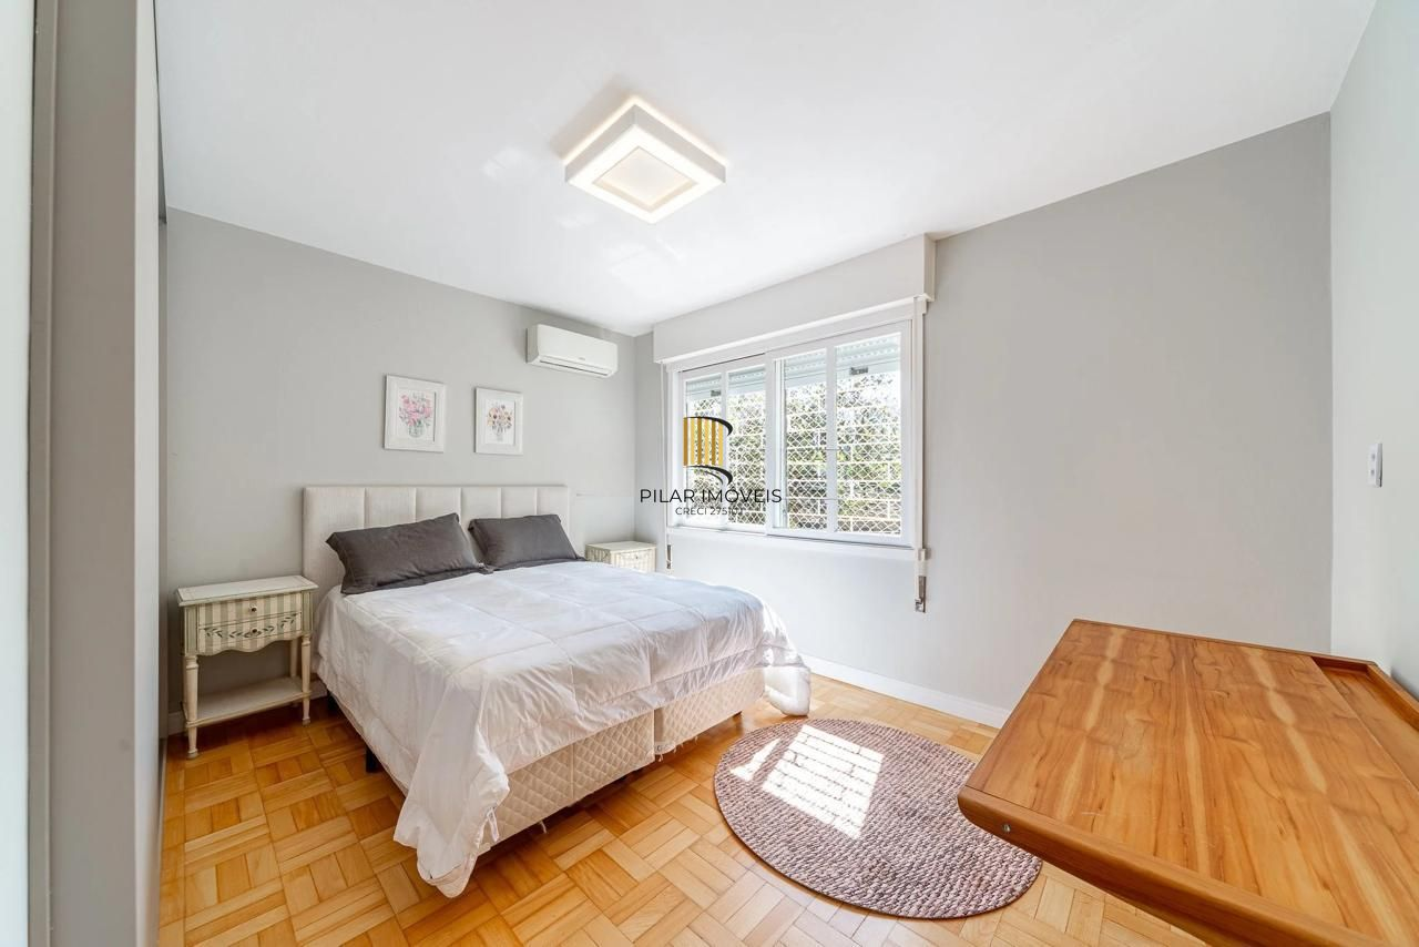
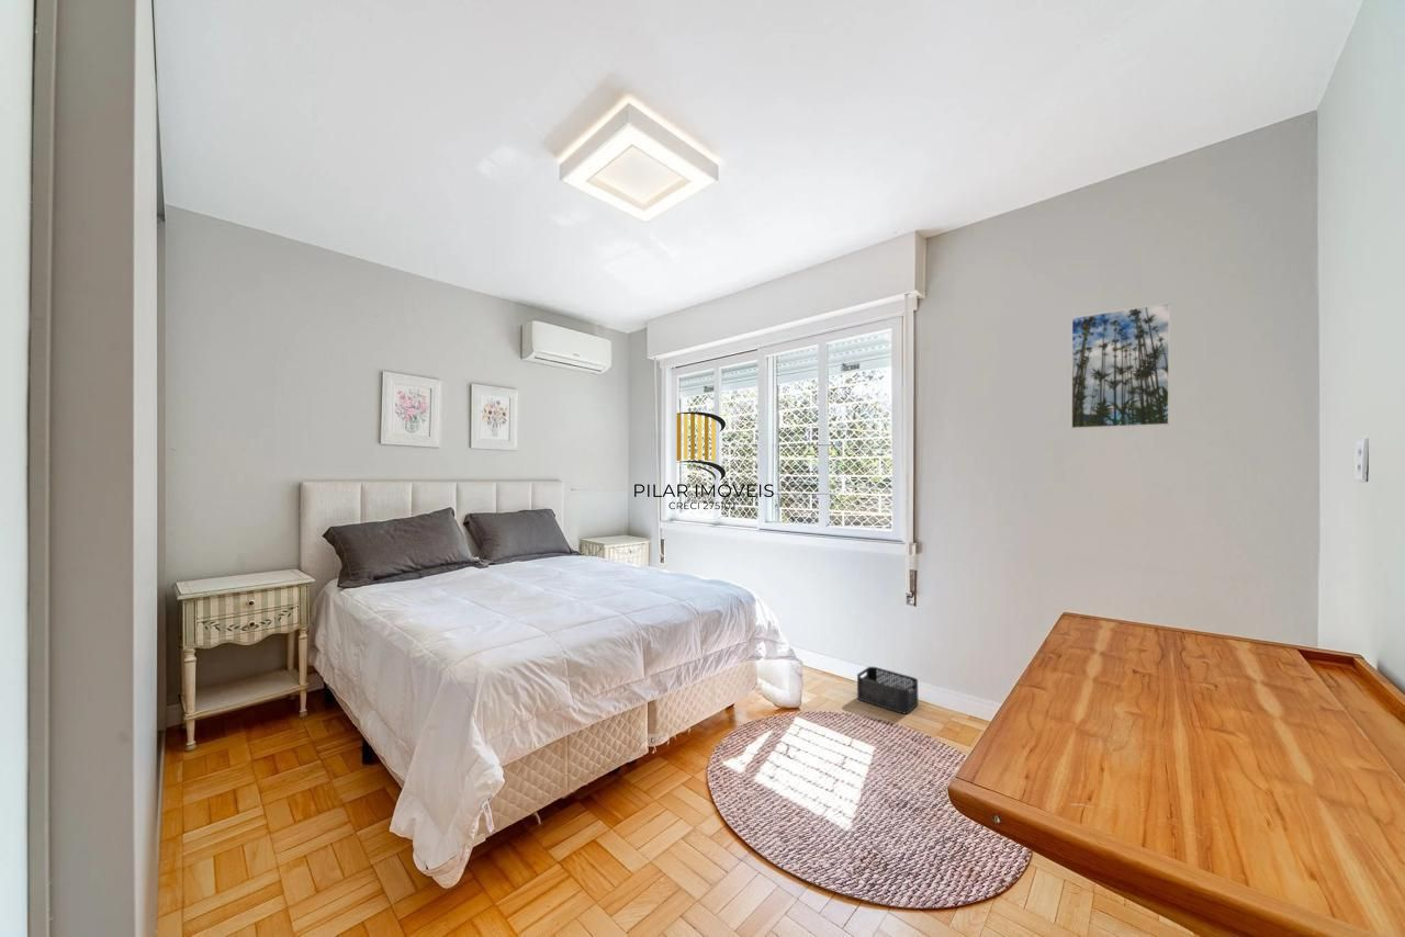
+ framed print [1070,302,1171,430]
+ storage bin [856,666,920,714]
